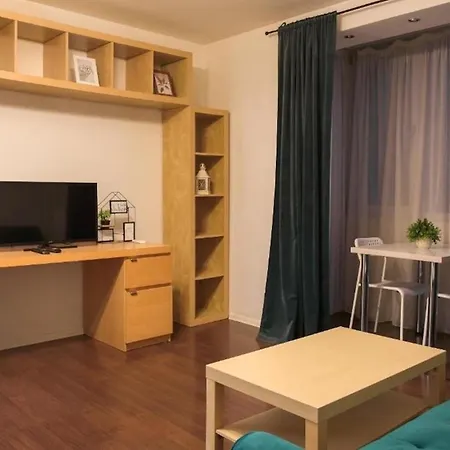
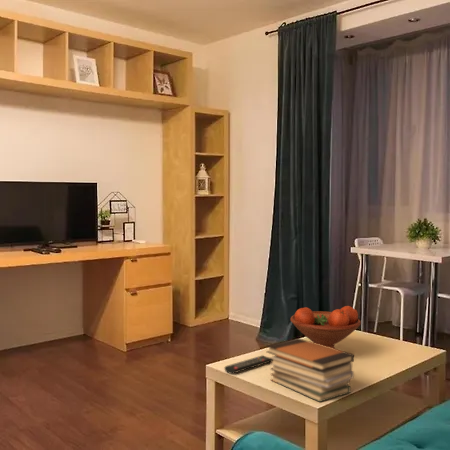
+ remote control [223,354,273,375]
+ fruit bowl [289,305,362,349]
+ book stack [265,337,355,403]
